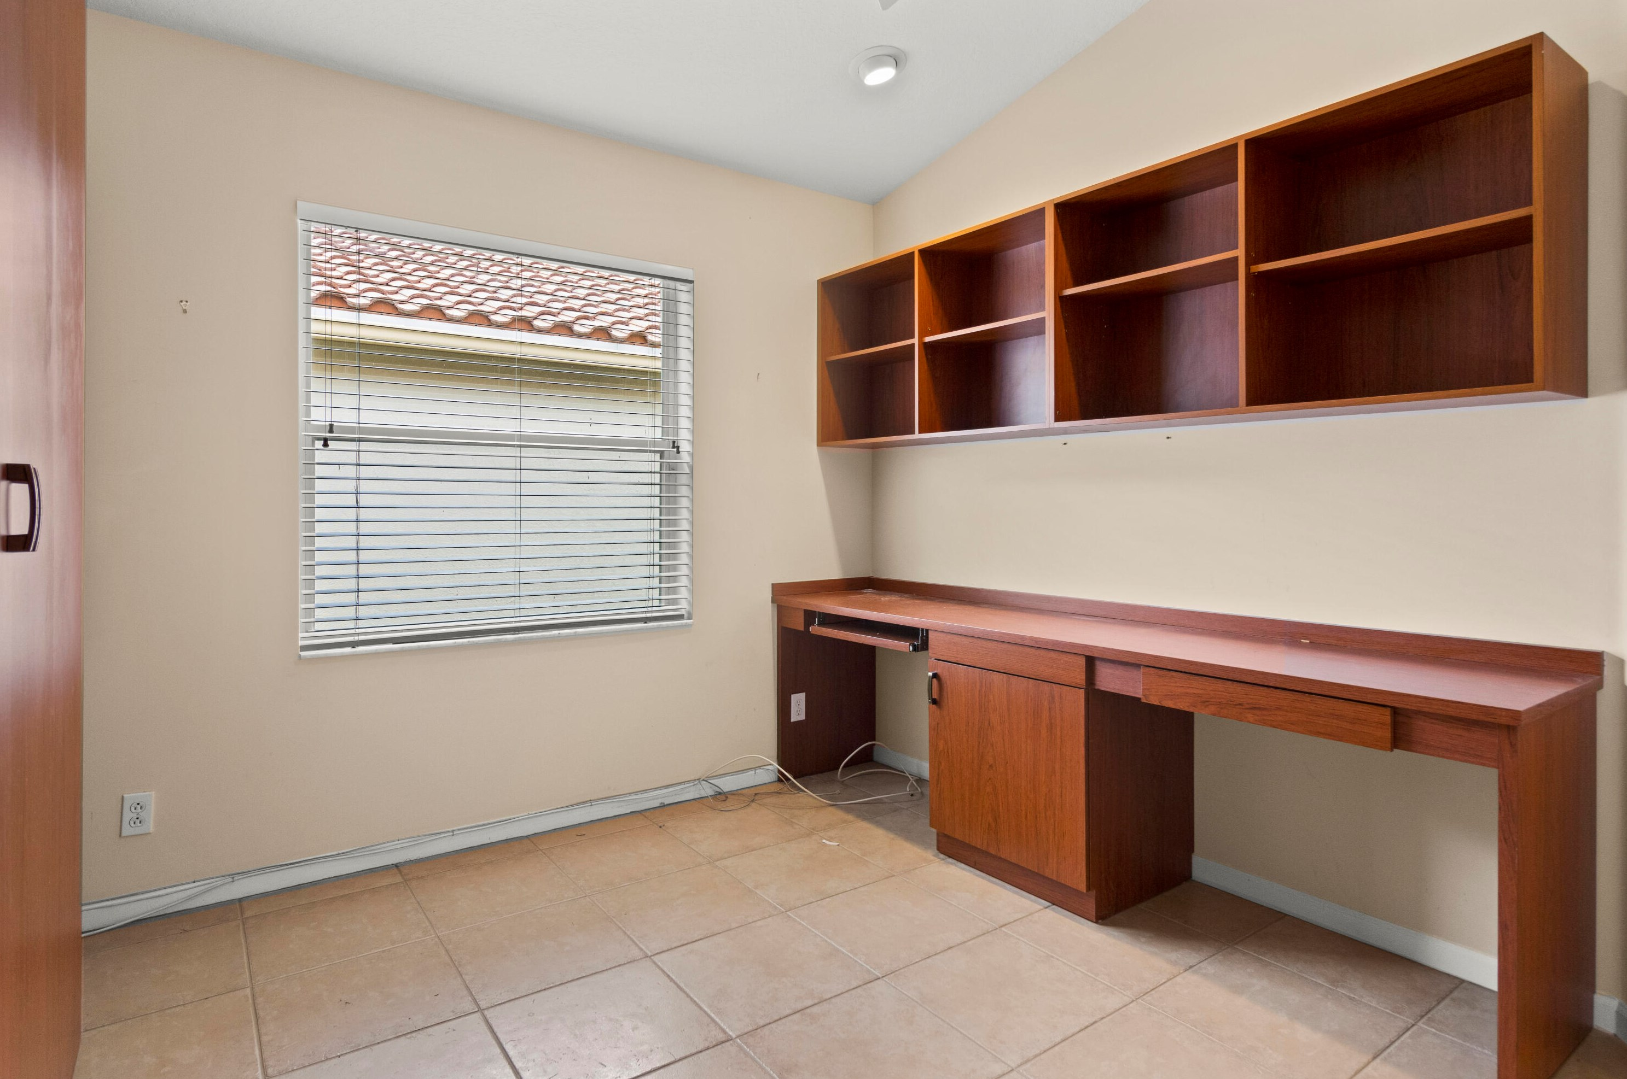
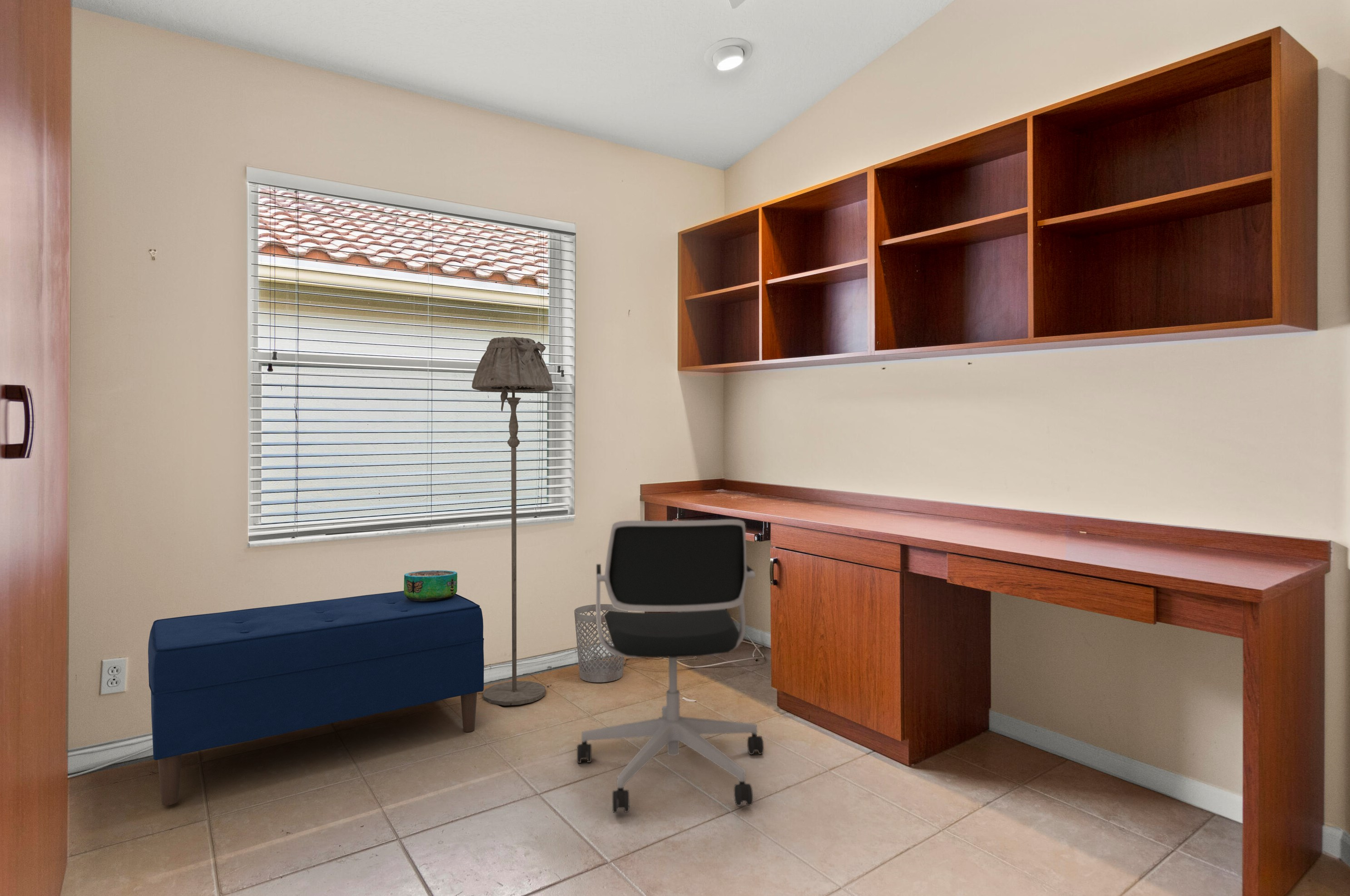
+ wastebasket [574,604,628,683]
+ floor lamp [471,336,554,706]
+ decorative bowl [404,570,458,601]
+ bench [148,591,484,806]
+ office chair [576,519,764,813]
